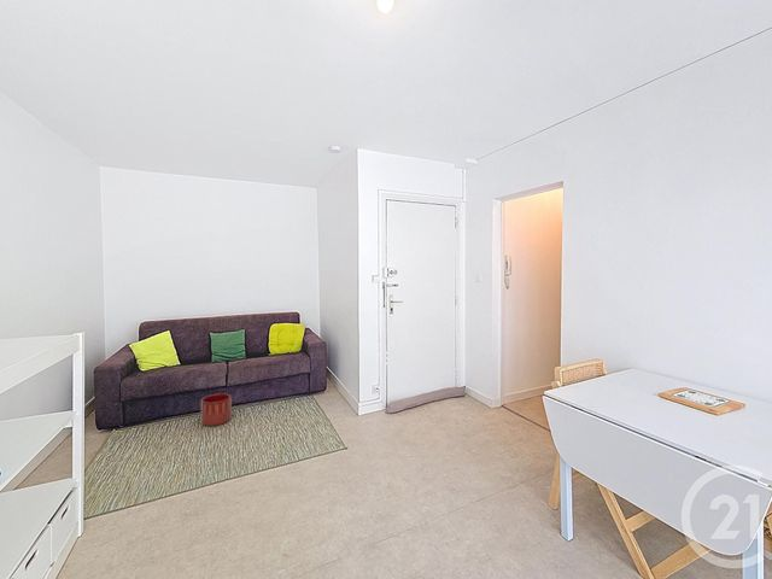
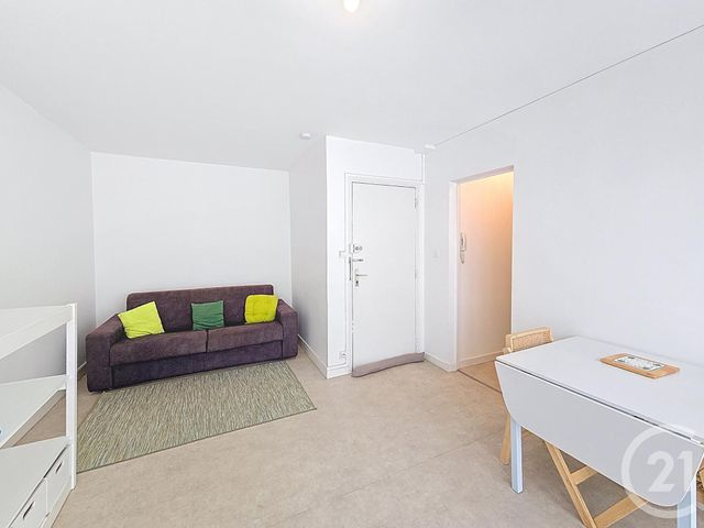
- planter [200,392,233,427]
